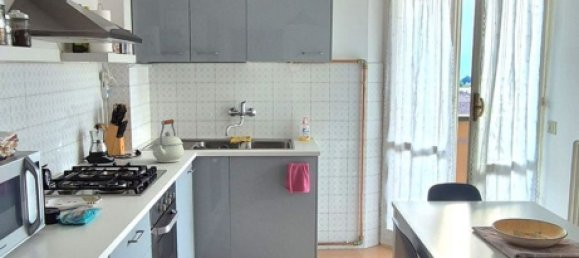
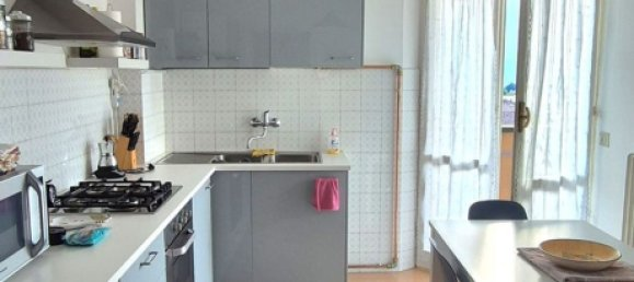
- kettle [152,118,185,163]
